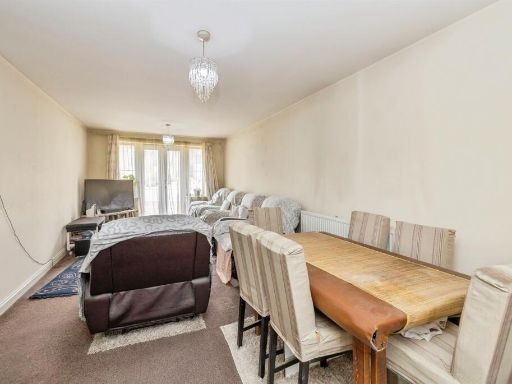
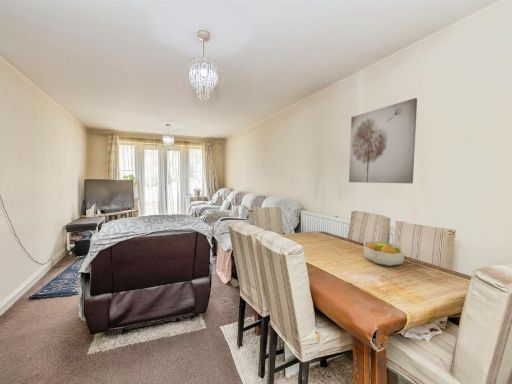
+ wall art [348,97,418,185]
+ fruit bowl [363,240,406,267]
